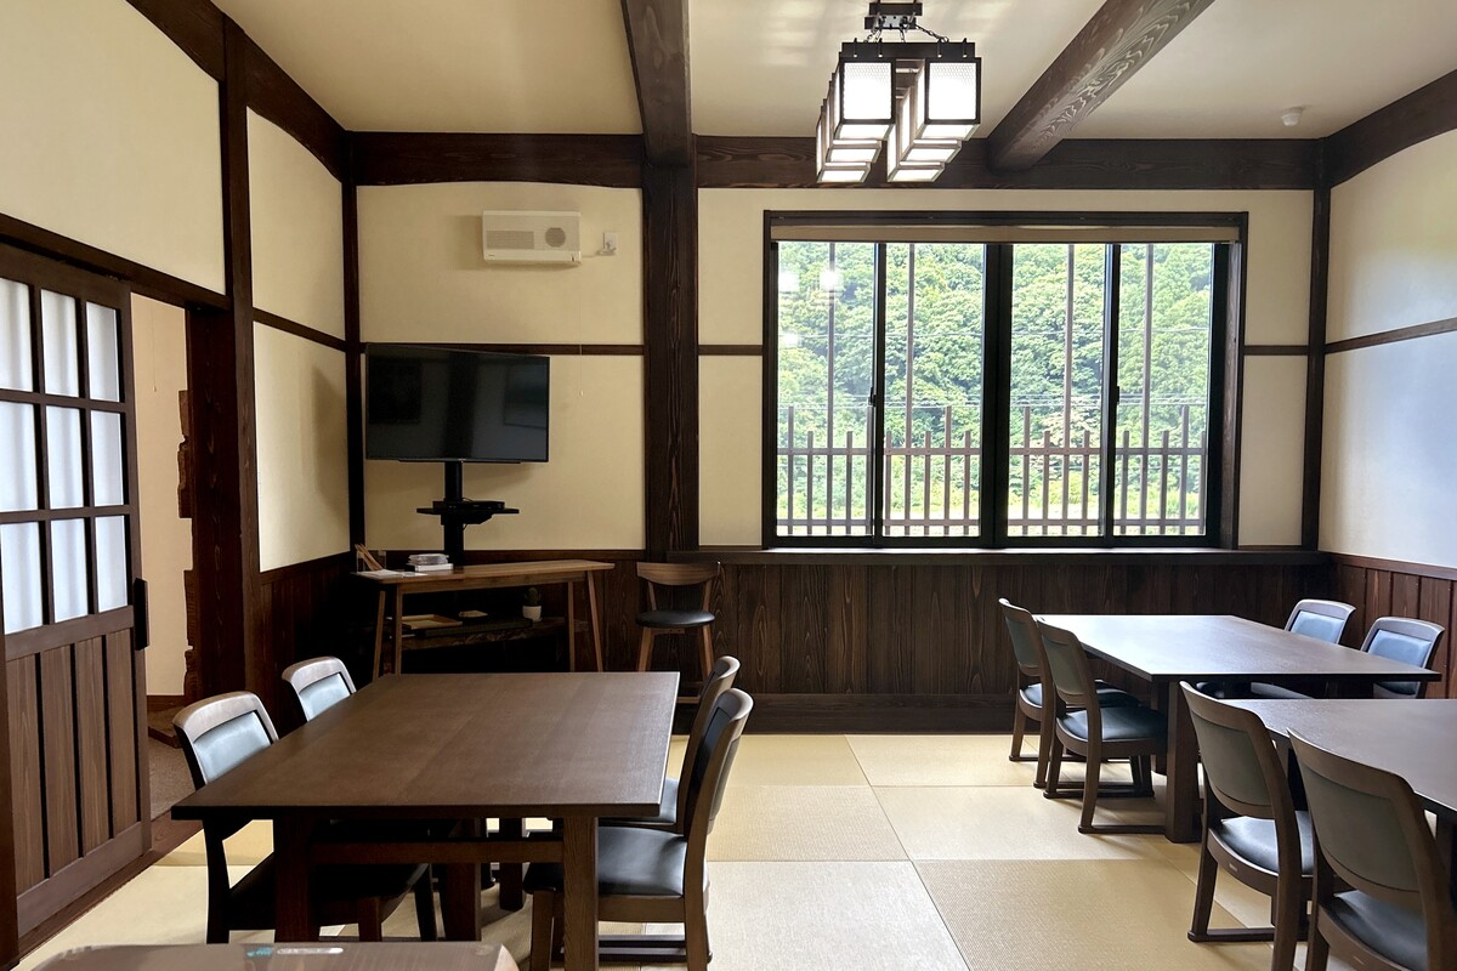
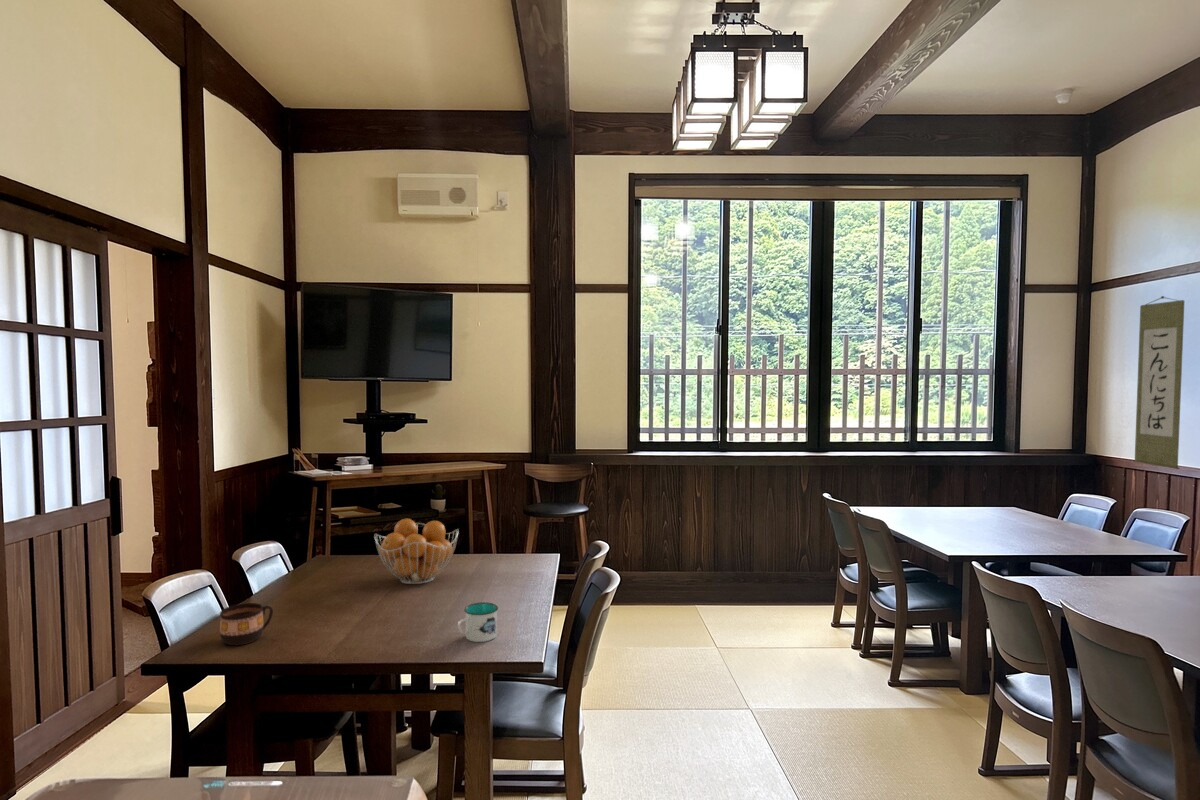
+ mug [457,601,499,643]
+ wall scroll [1132,295,1185,470]
+ cup [219,602,274,646]
+ fruit basket [373,518,460,585]
